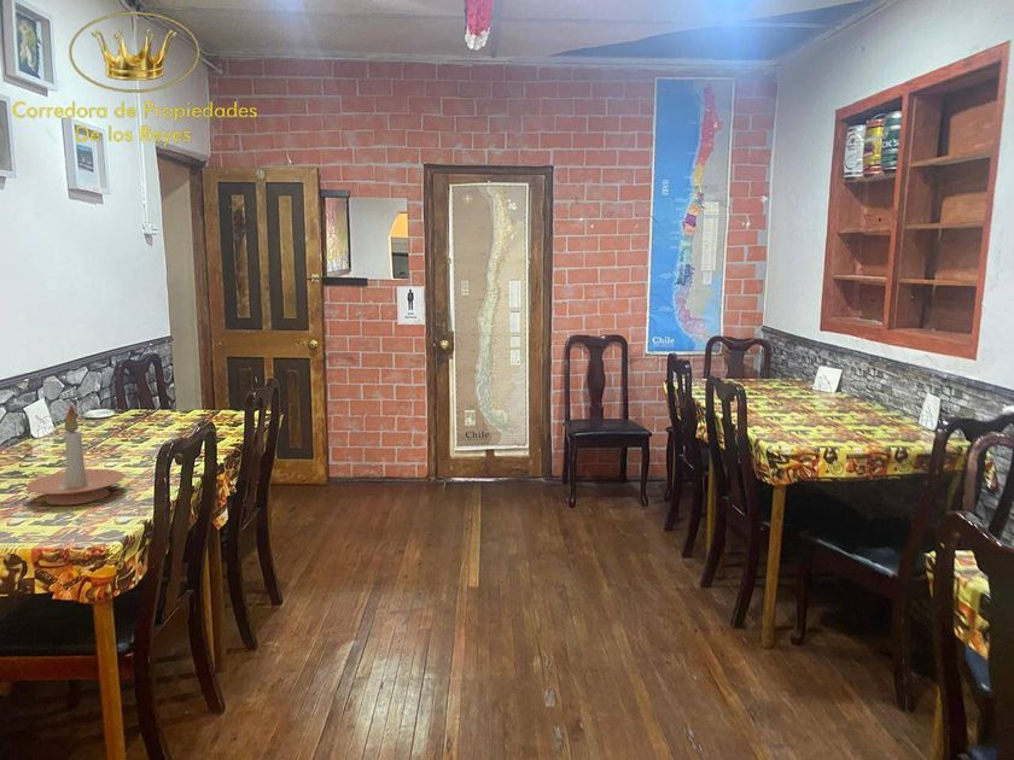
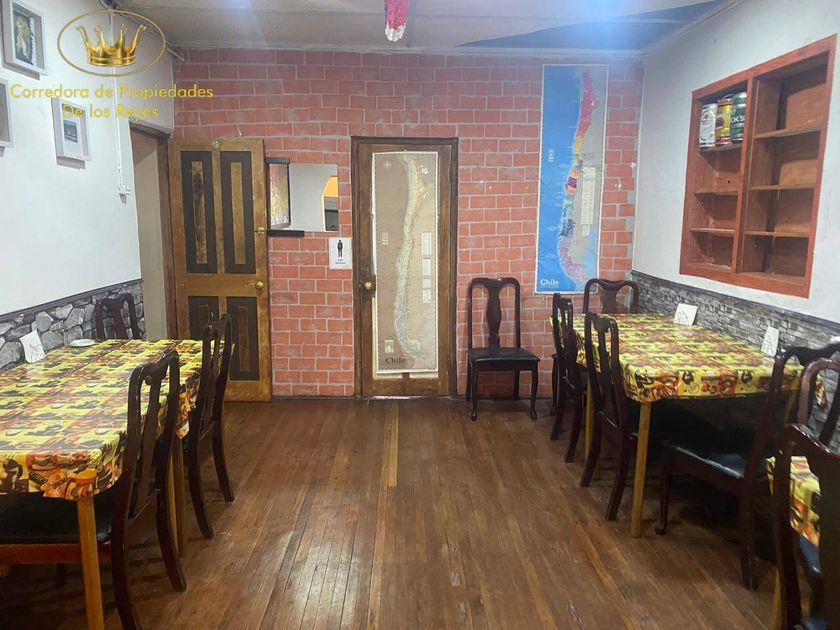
- candle holder [25,404,126,505]
